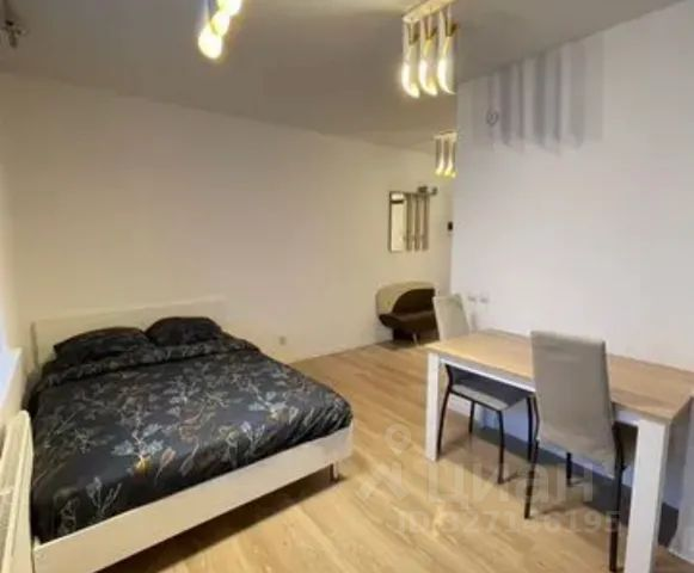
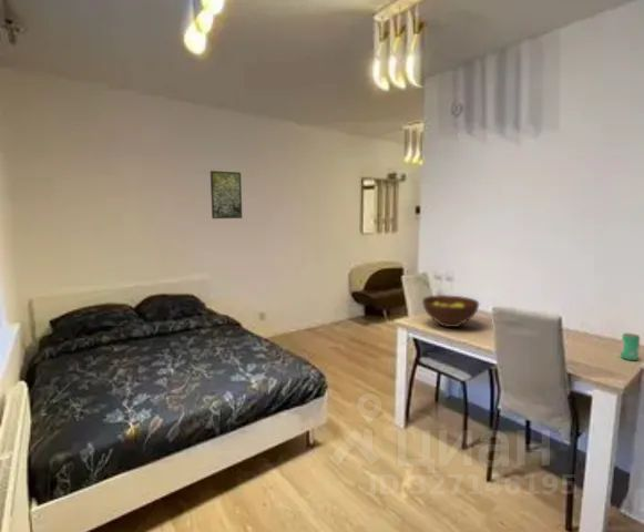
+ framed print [209,170,243,219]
+ beverage can [620,332,641,361]
+ fruit bowl [421,294,480,328]
